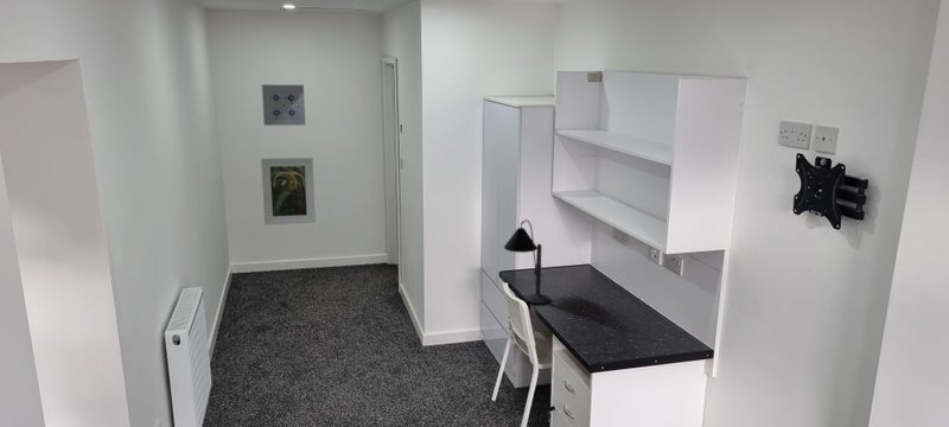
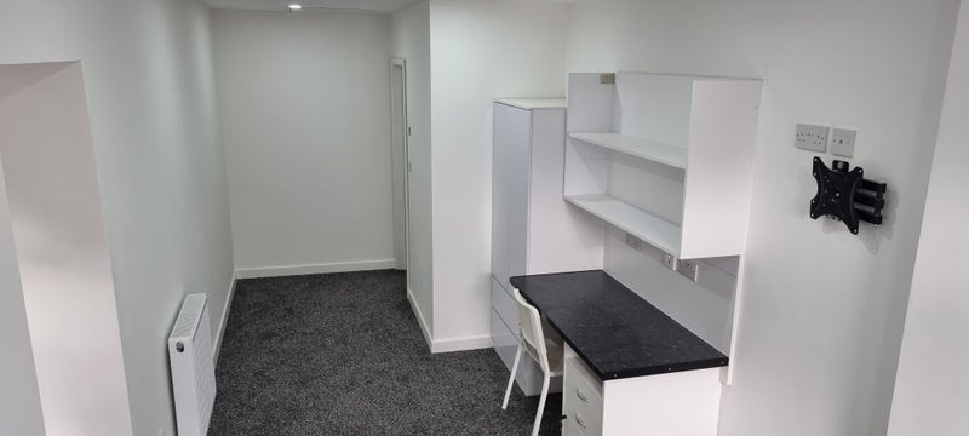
- desk lamp [503,218,552,305]
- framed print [260,157,317,225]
- wall art [261,83,306,127]
